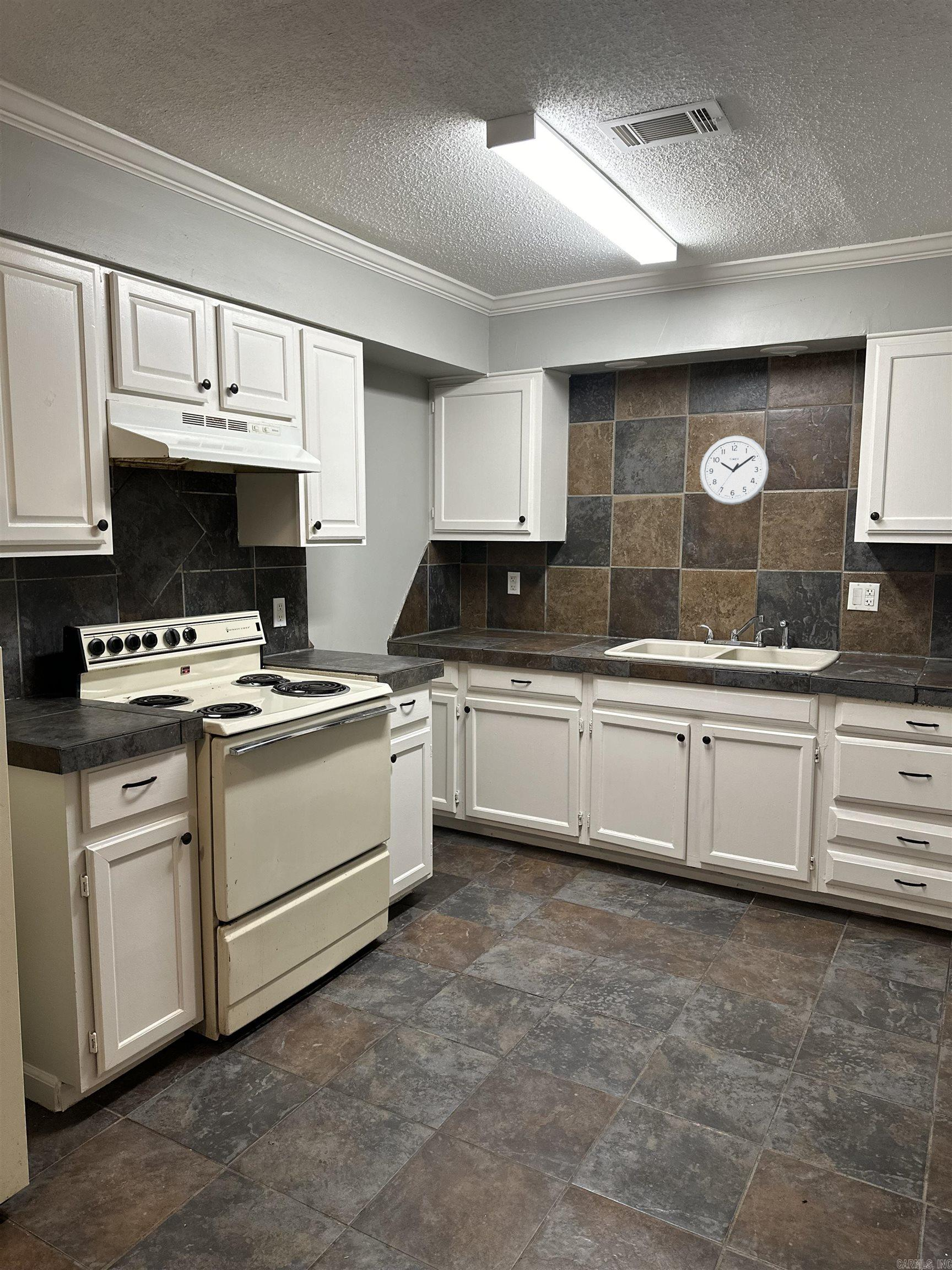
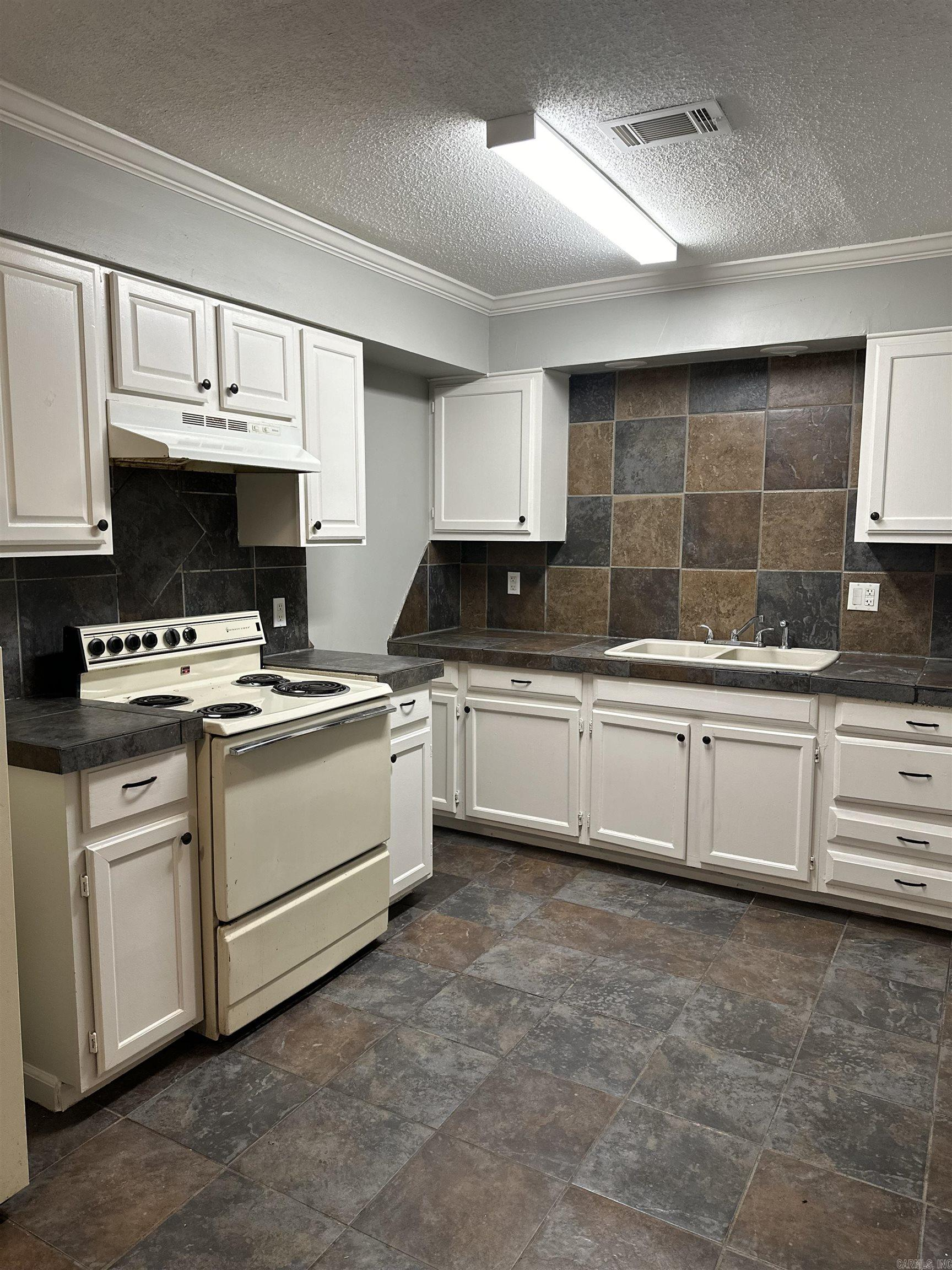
- wall clock [699,435,770,505]
